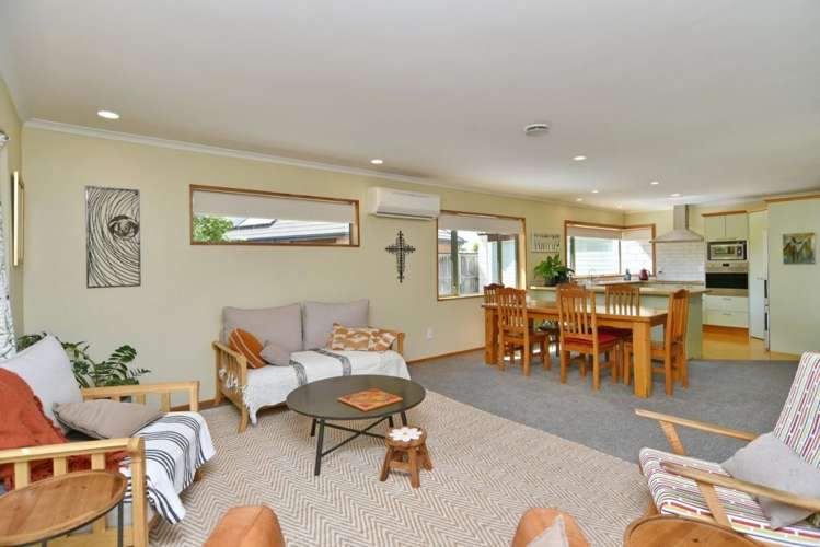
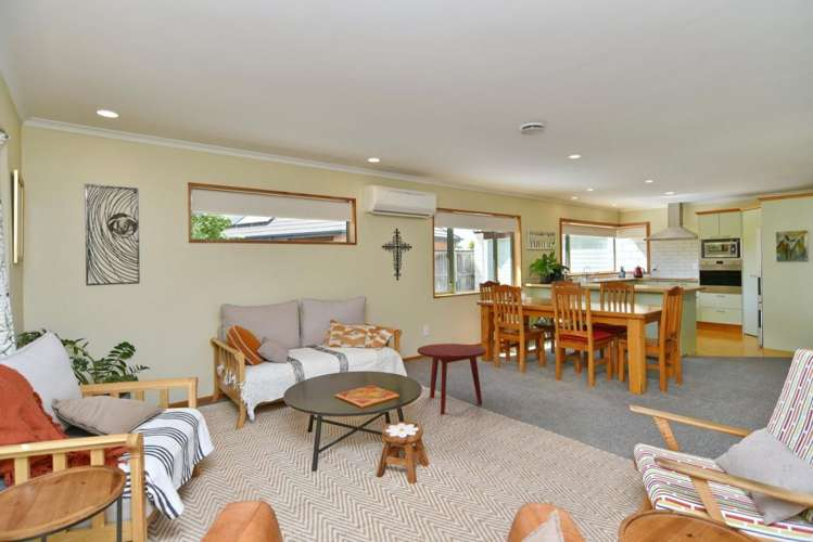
+ side table [417,343,487,415]
